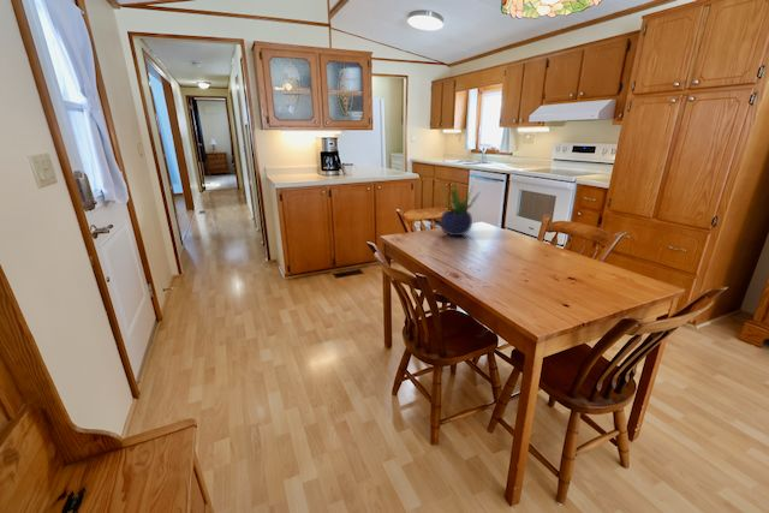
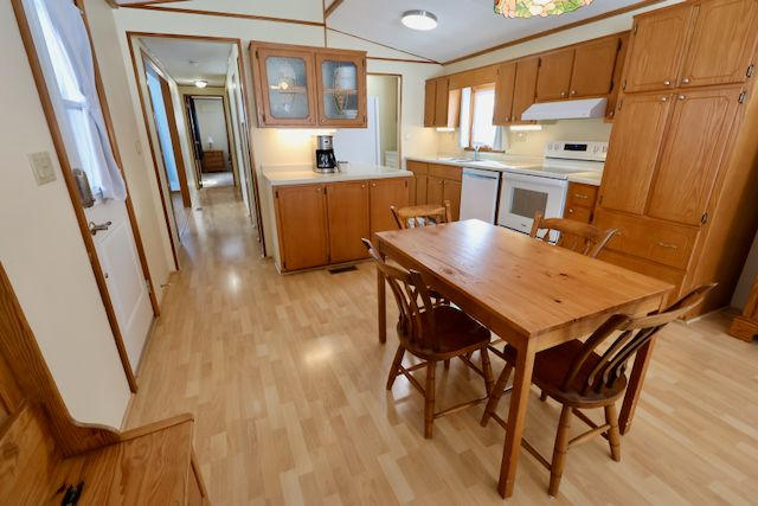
- potted plant [440,184,481,237]
